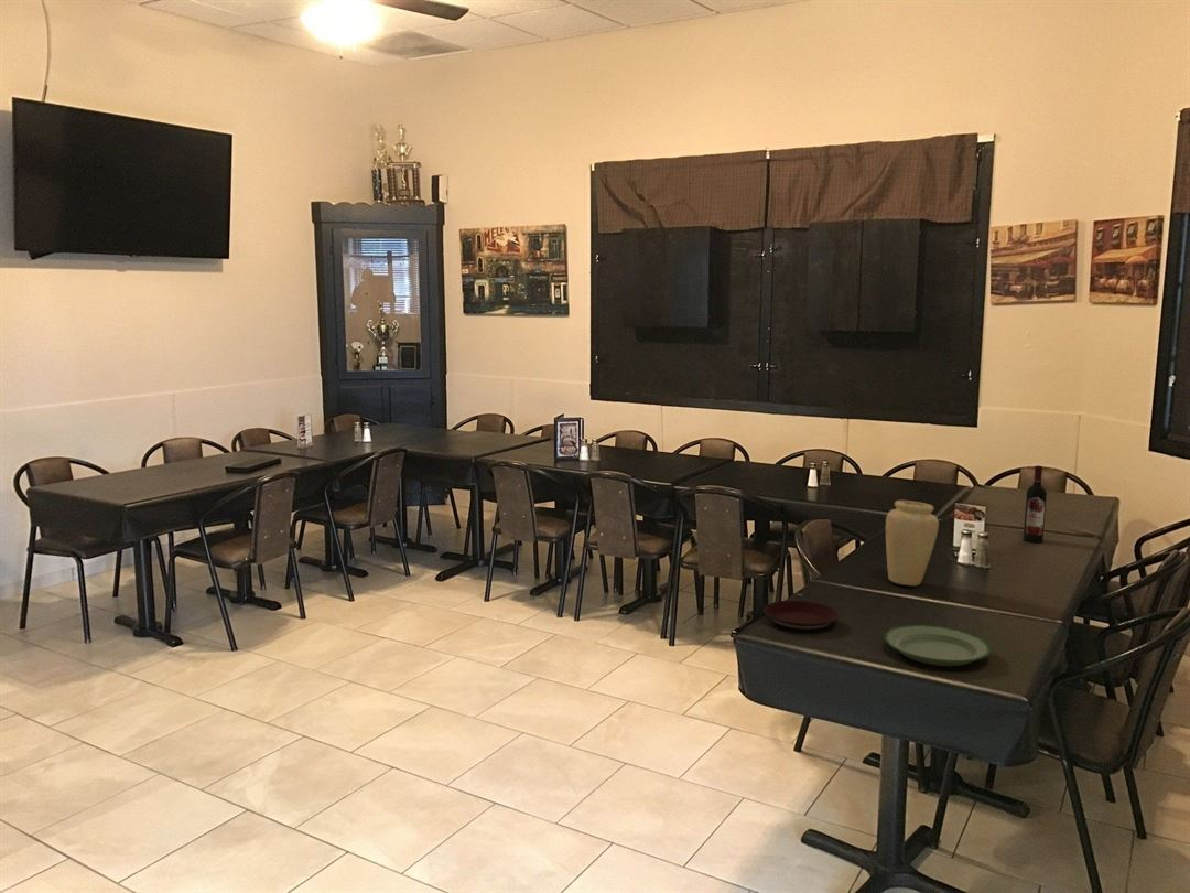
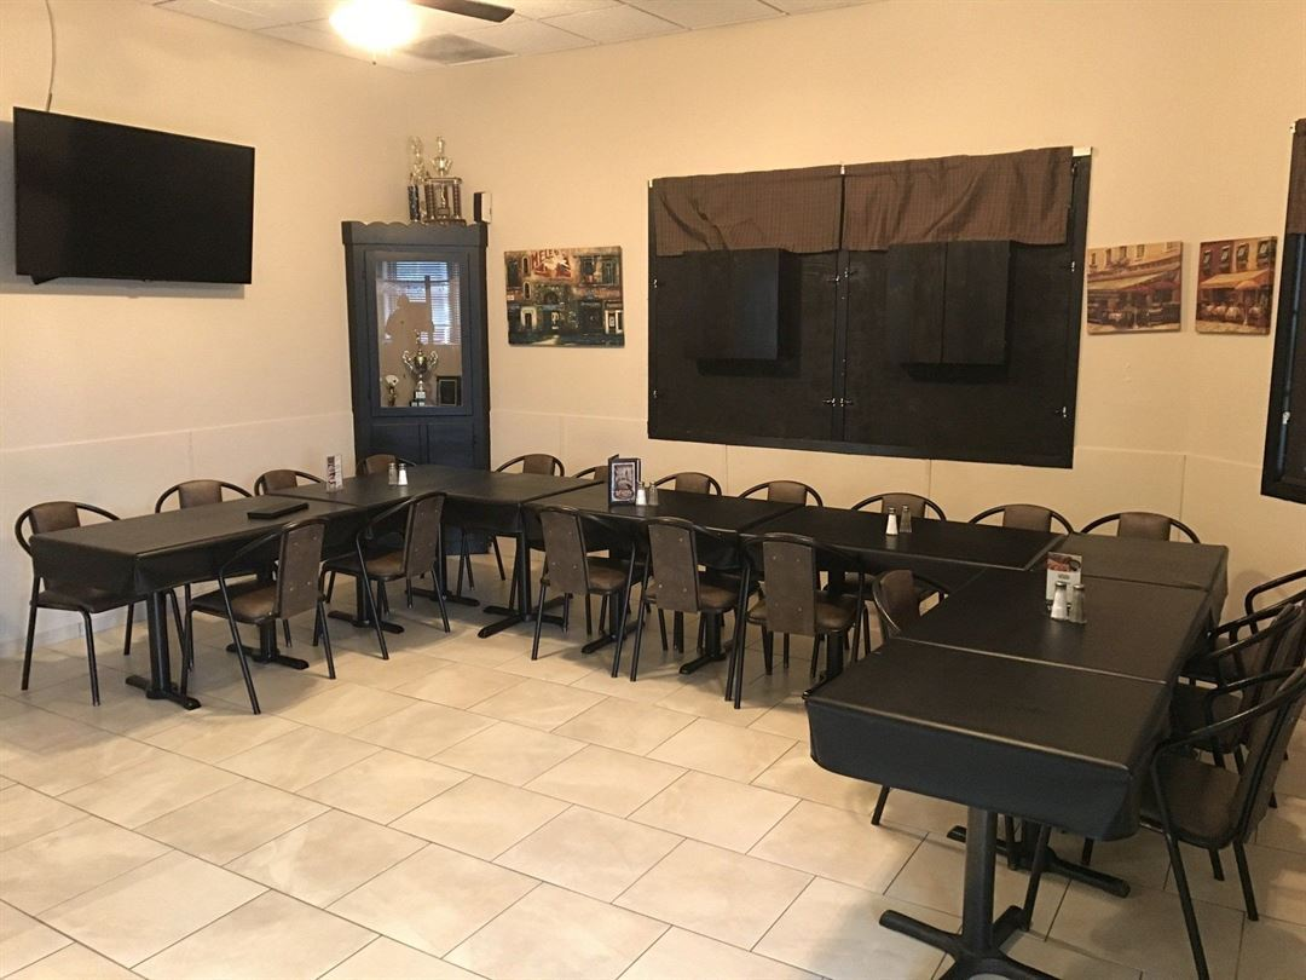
- vase [885,499,940,587]
- plate [762,600,840,632]
- wine bottle [1023,465,1048,544]
- plate [884,624,993,667]
